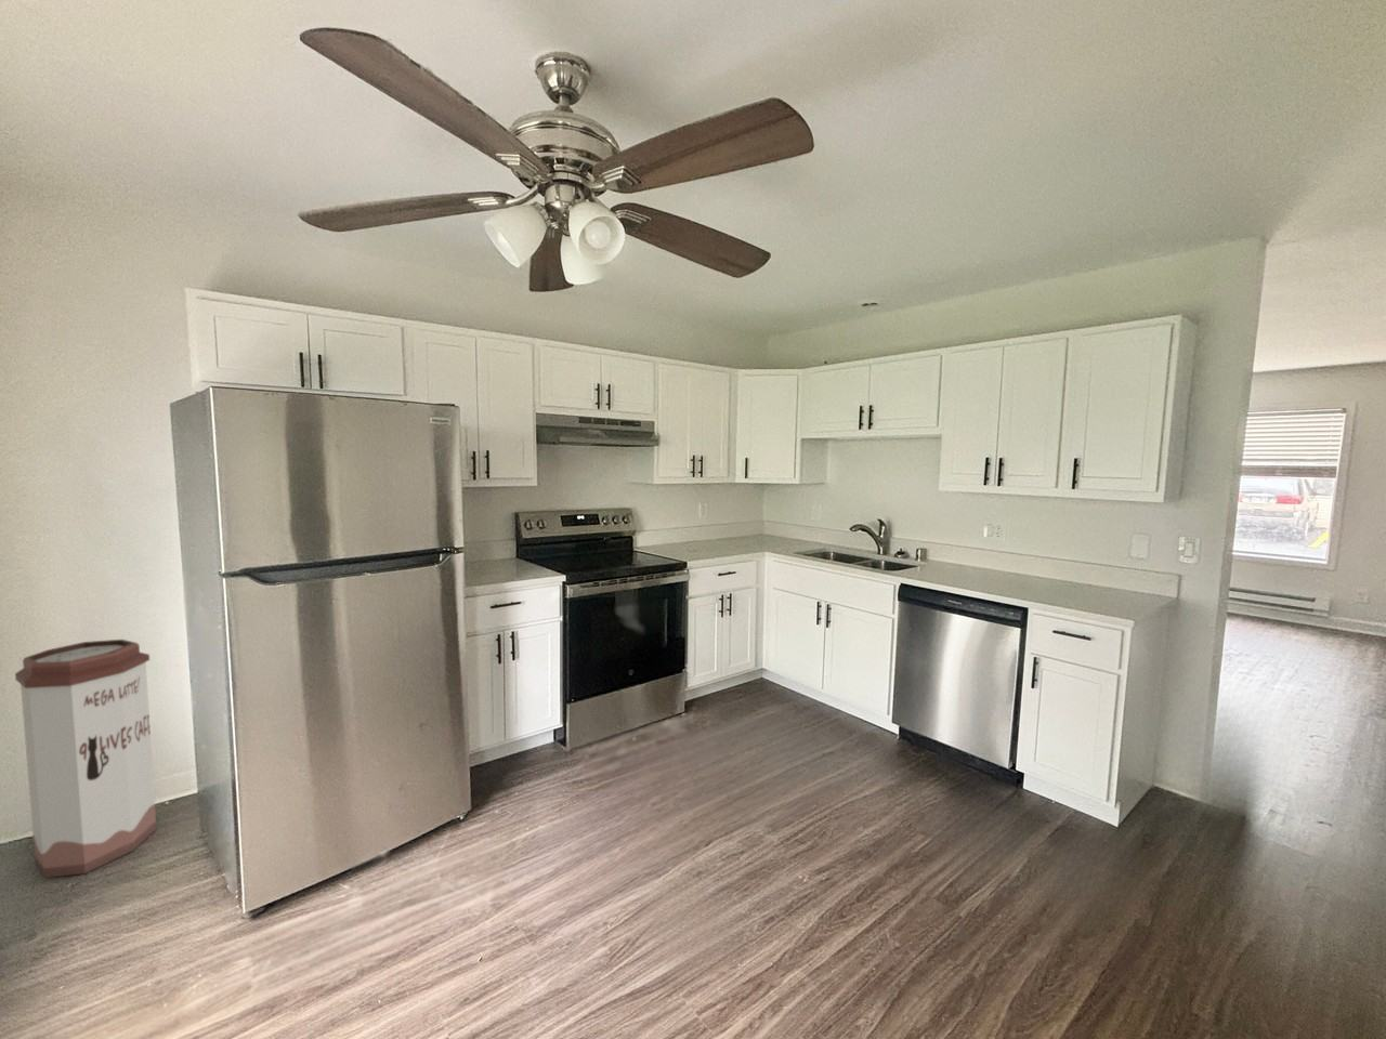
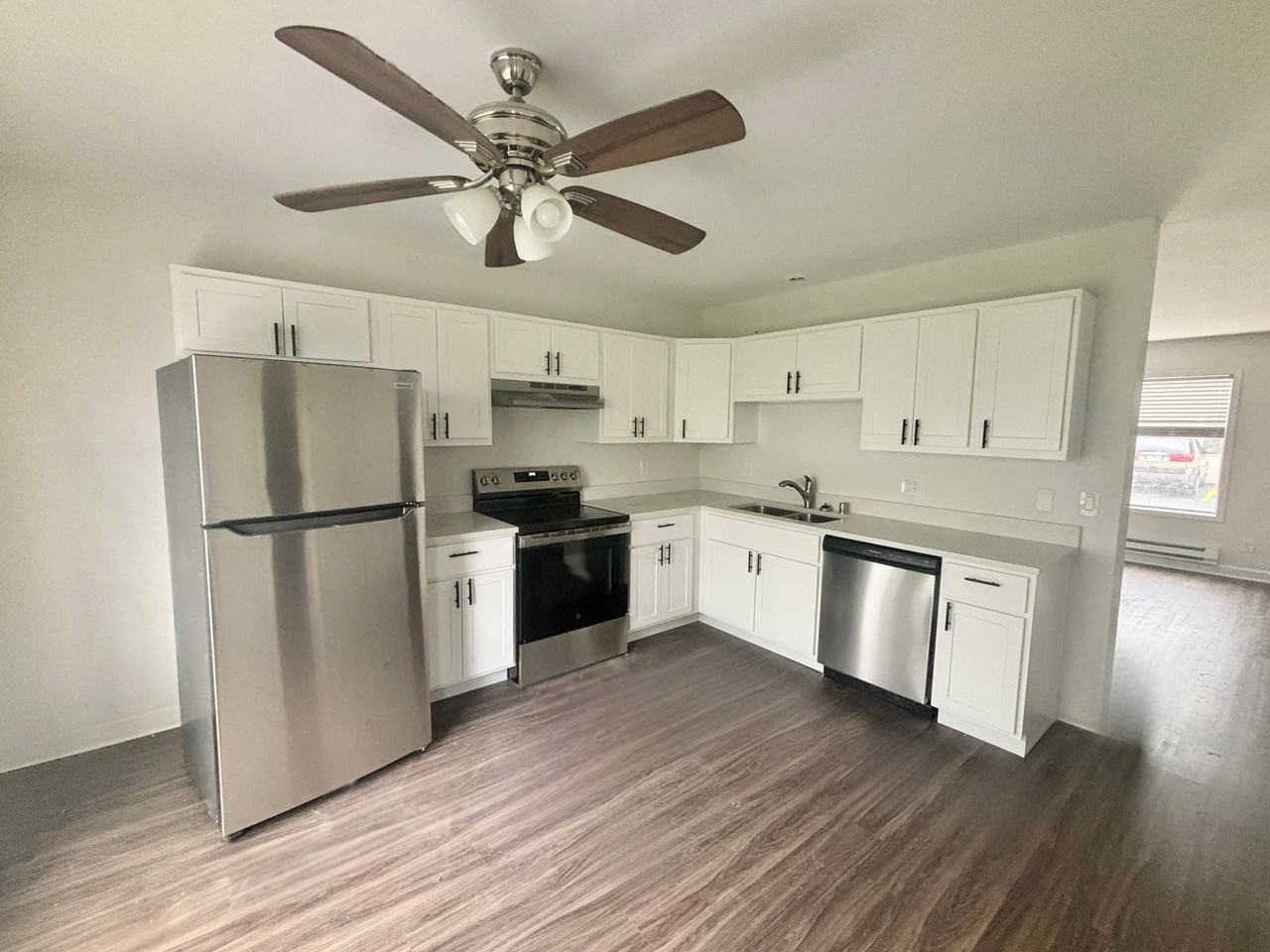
- trash can [14,638,157,879]
